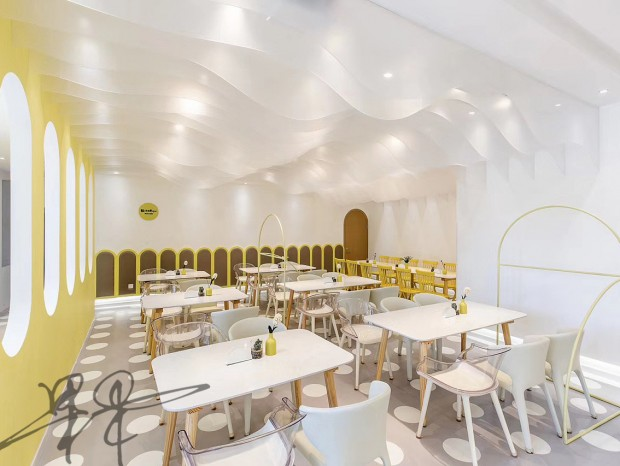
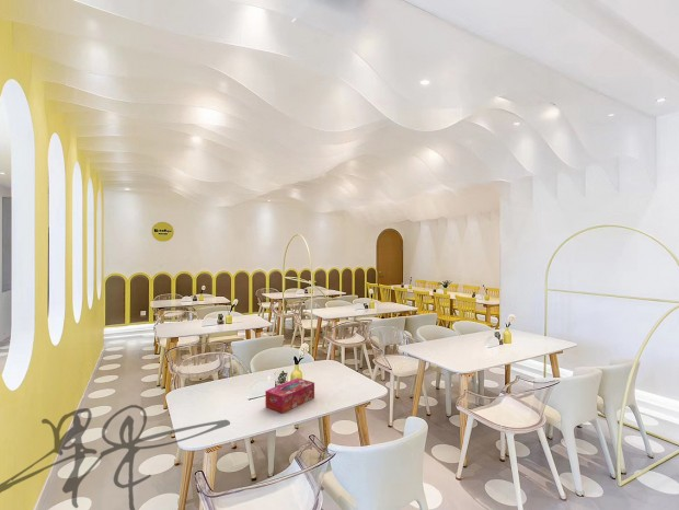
+ tissue box [264,378,315,415]
